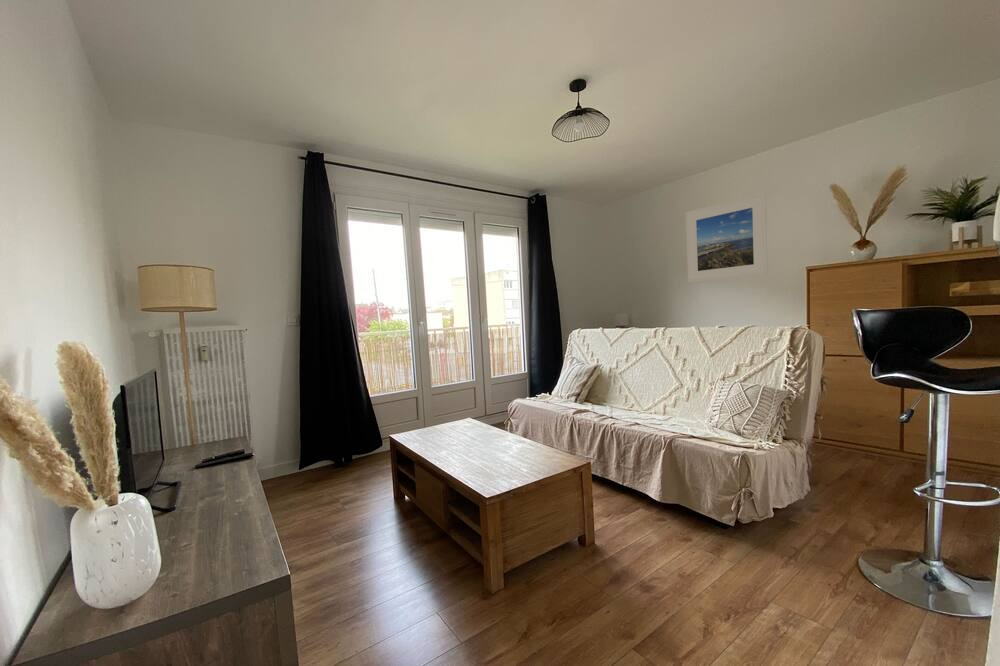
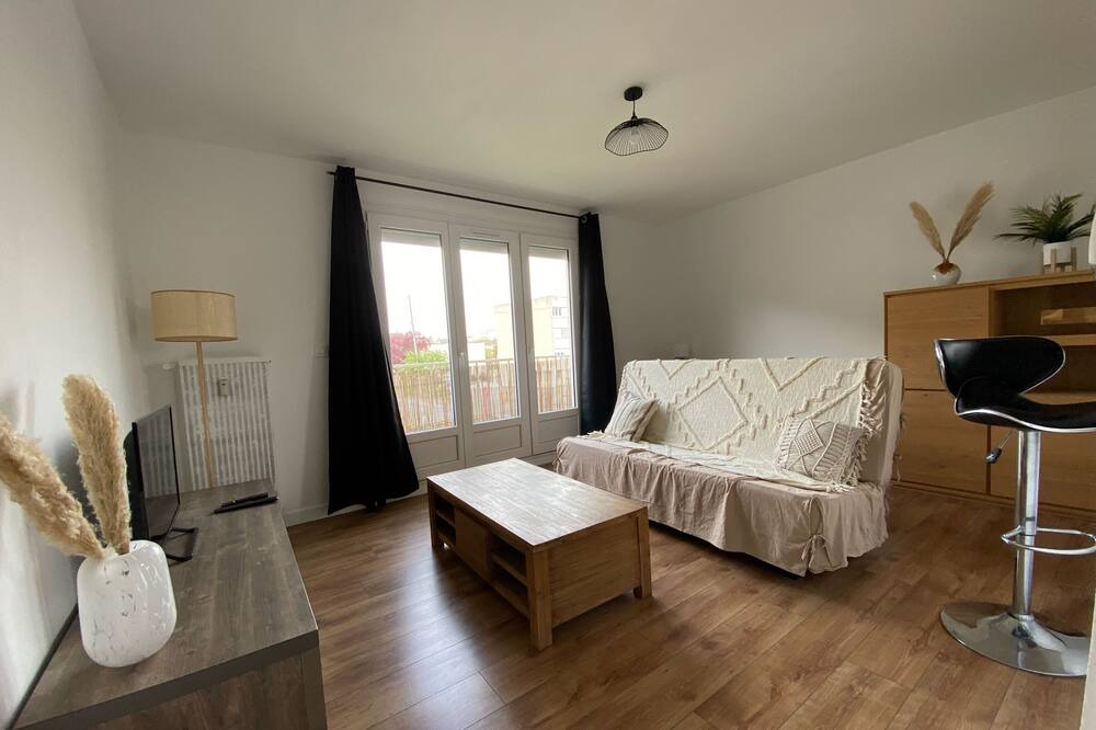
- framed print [685,192,769,283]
